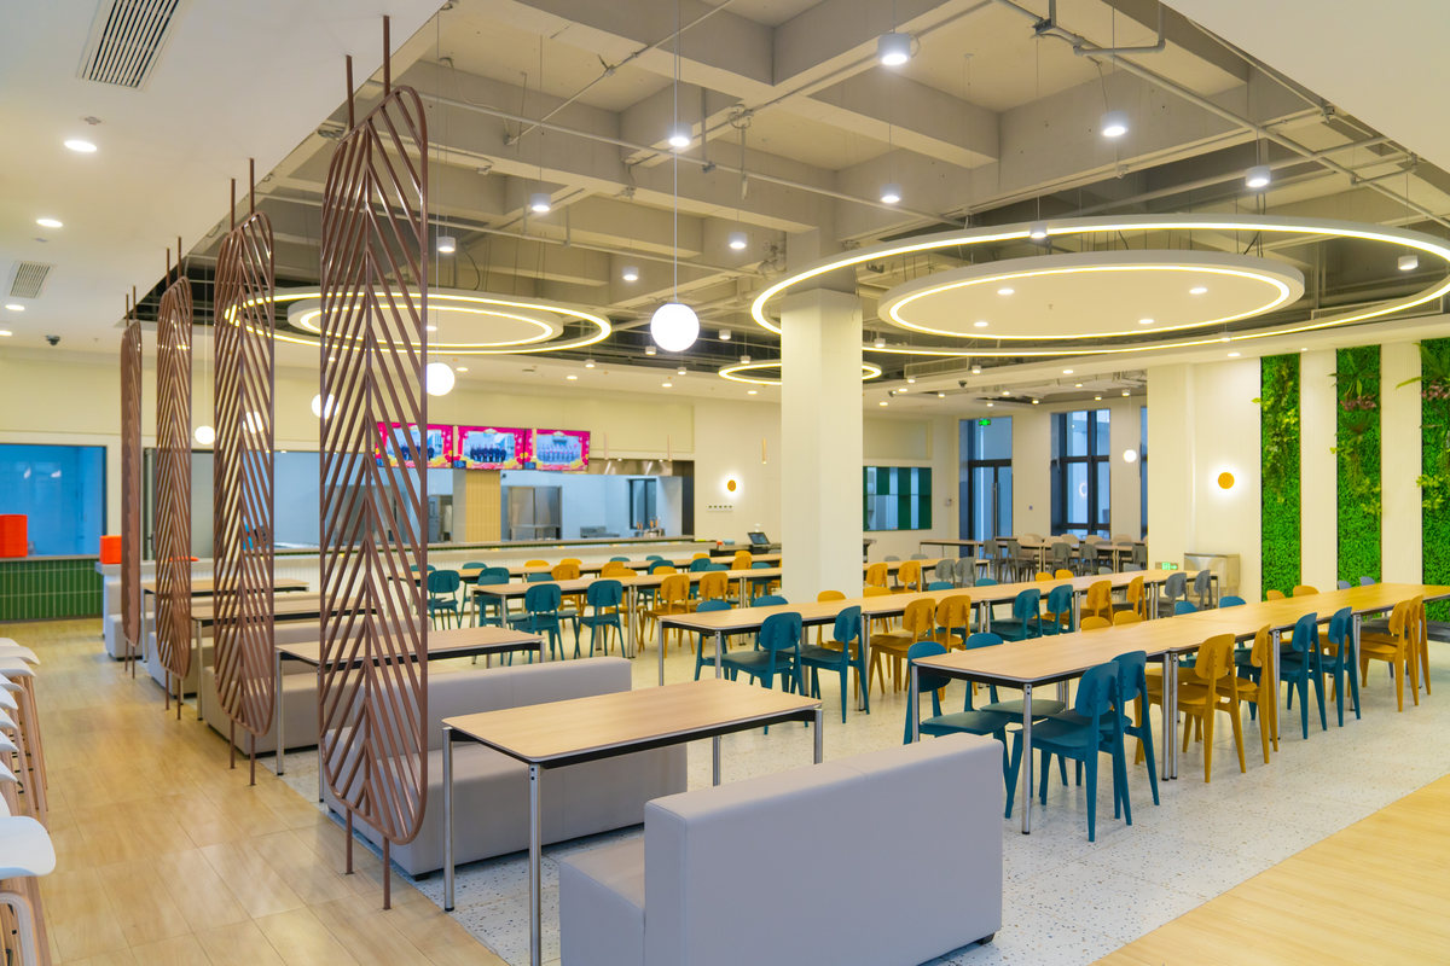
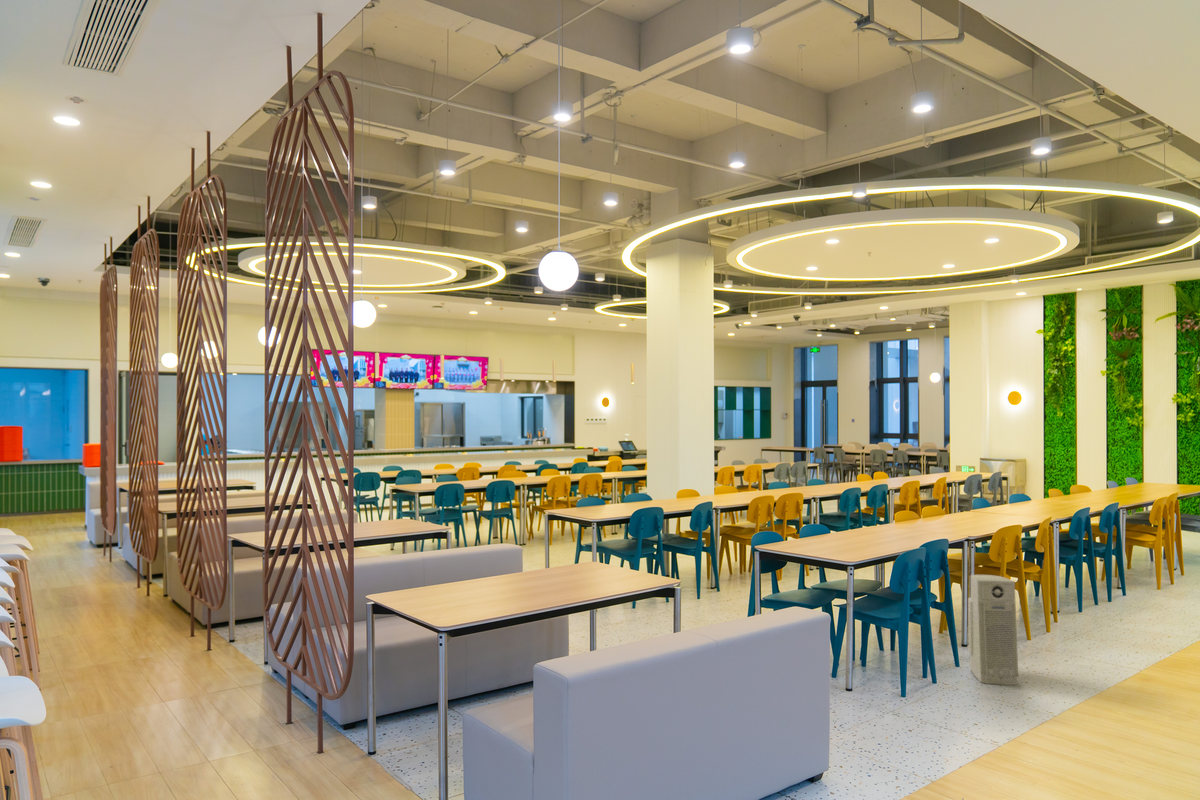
+ air purifier [967,574,1020,686]
